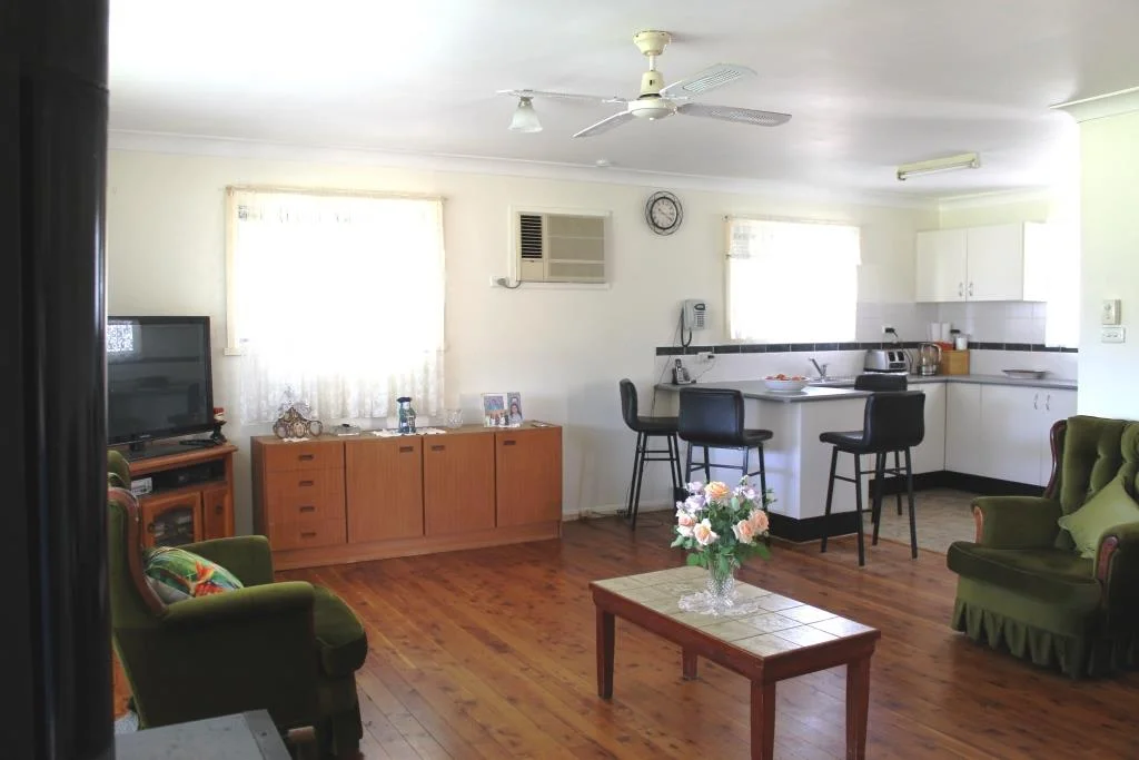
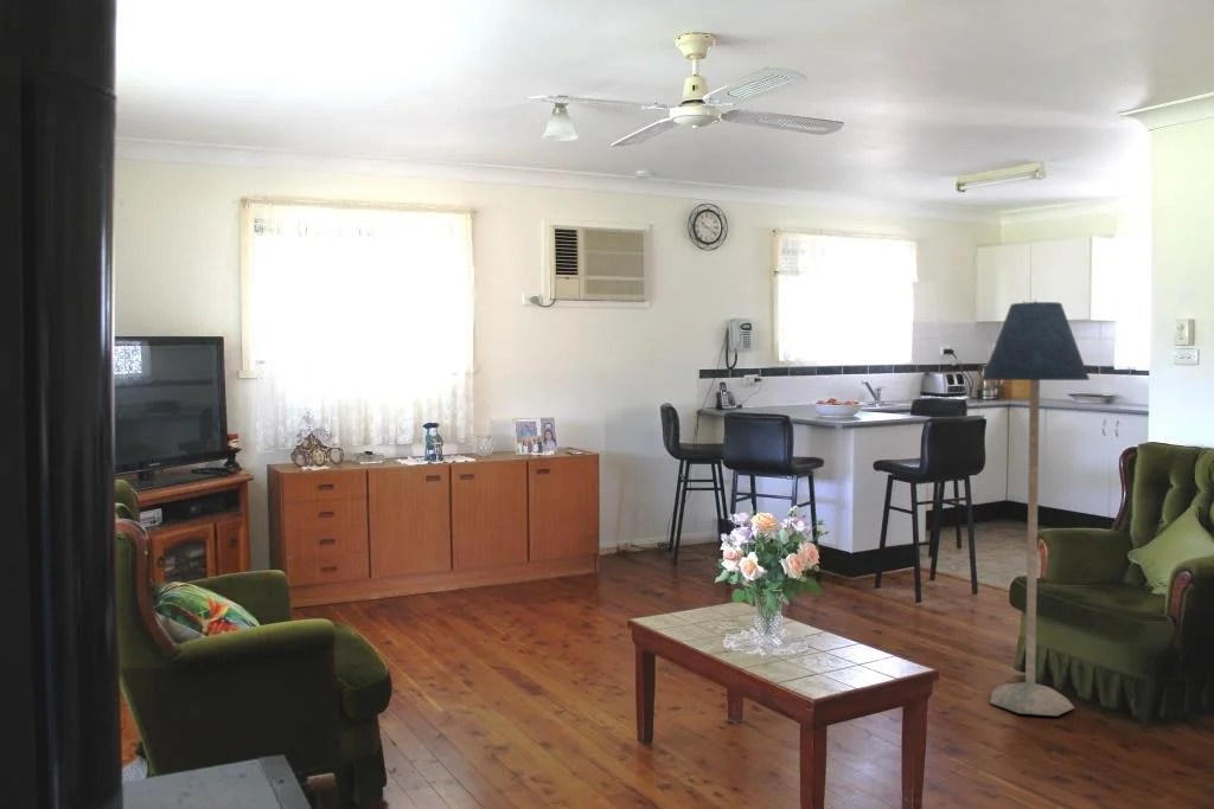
+ floor lamp [980,301,1091,717]
